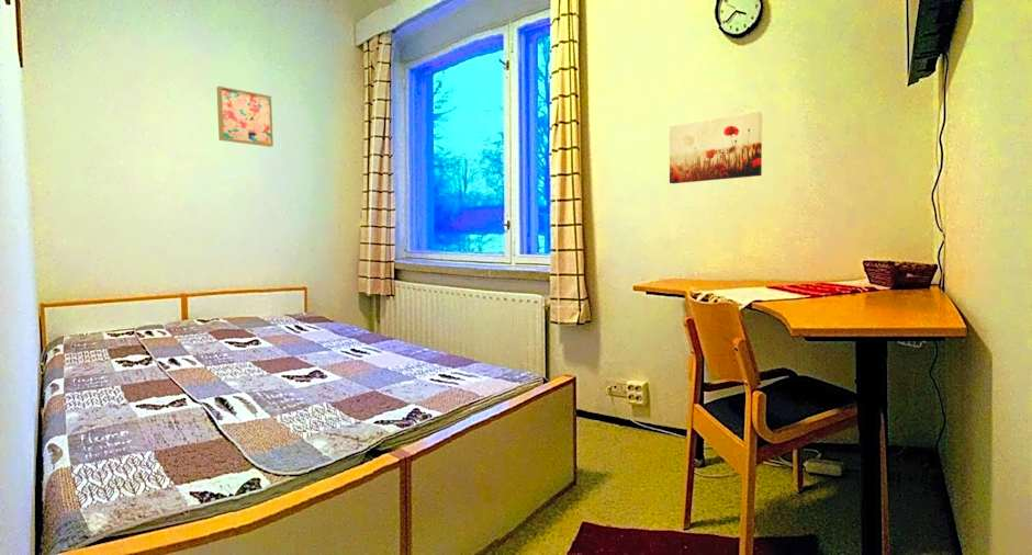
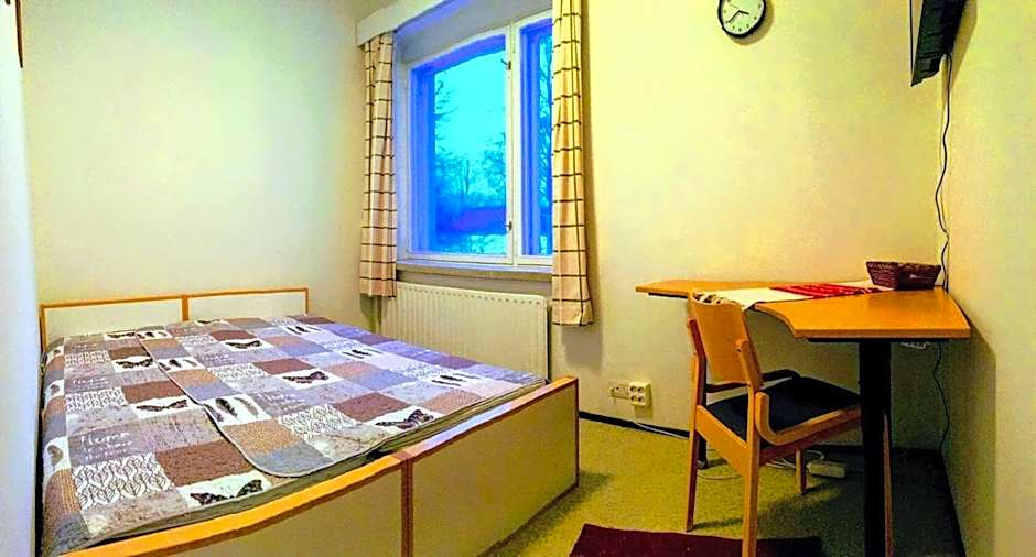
- wall art [669,111,763,184]
- wall art [215,86,274,148]
